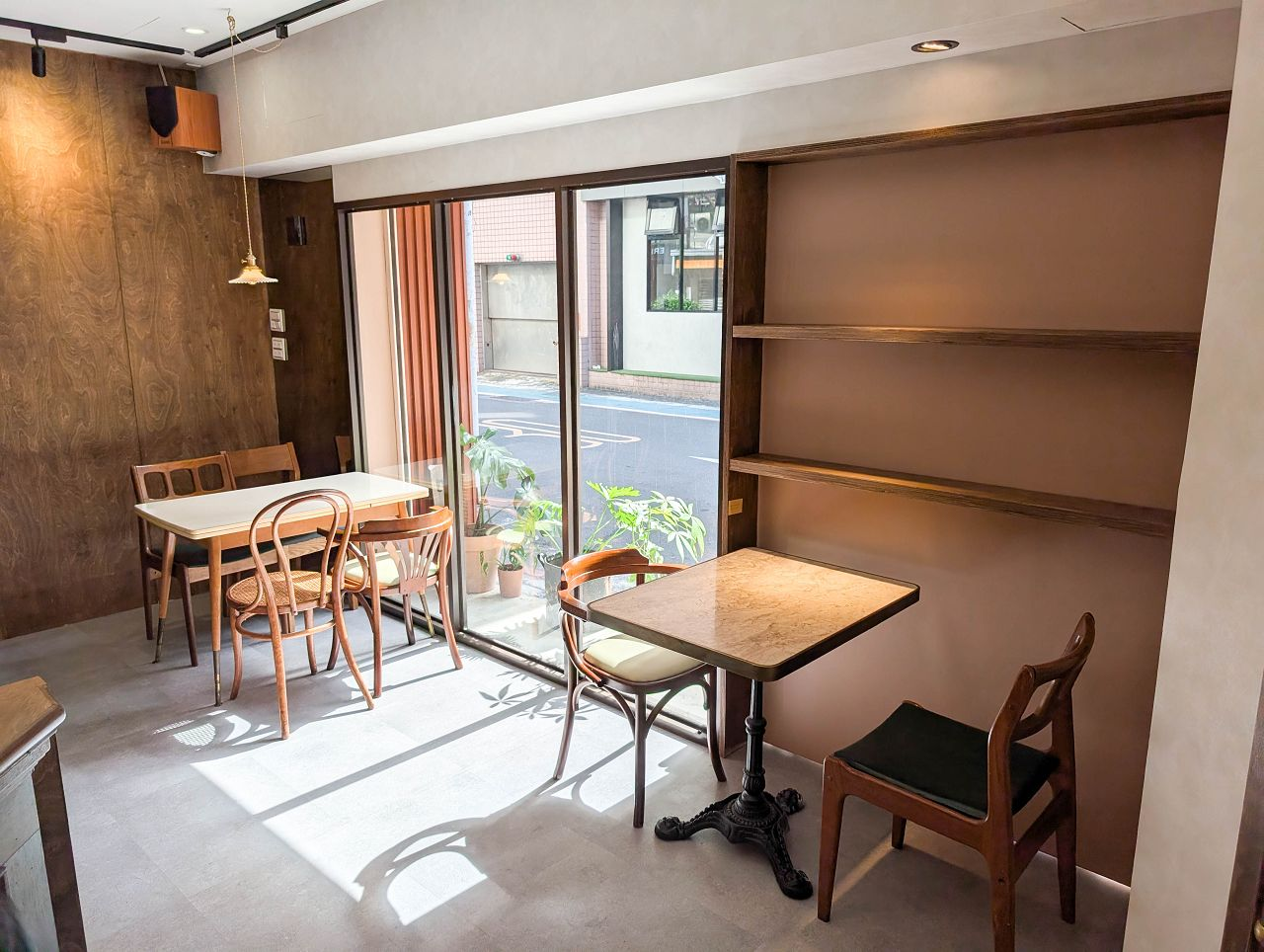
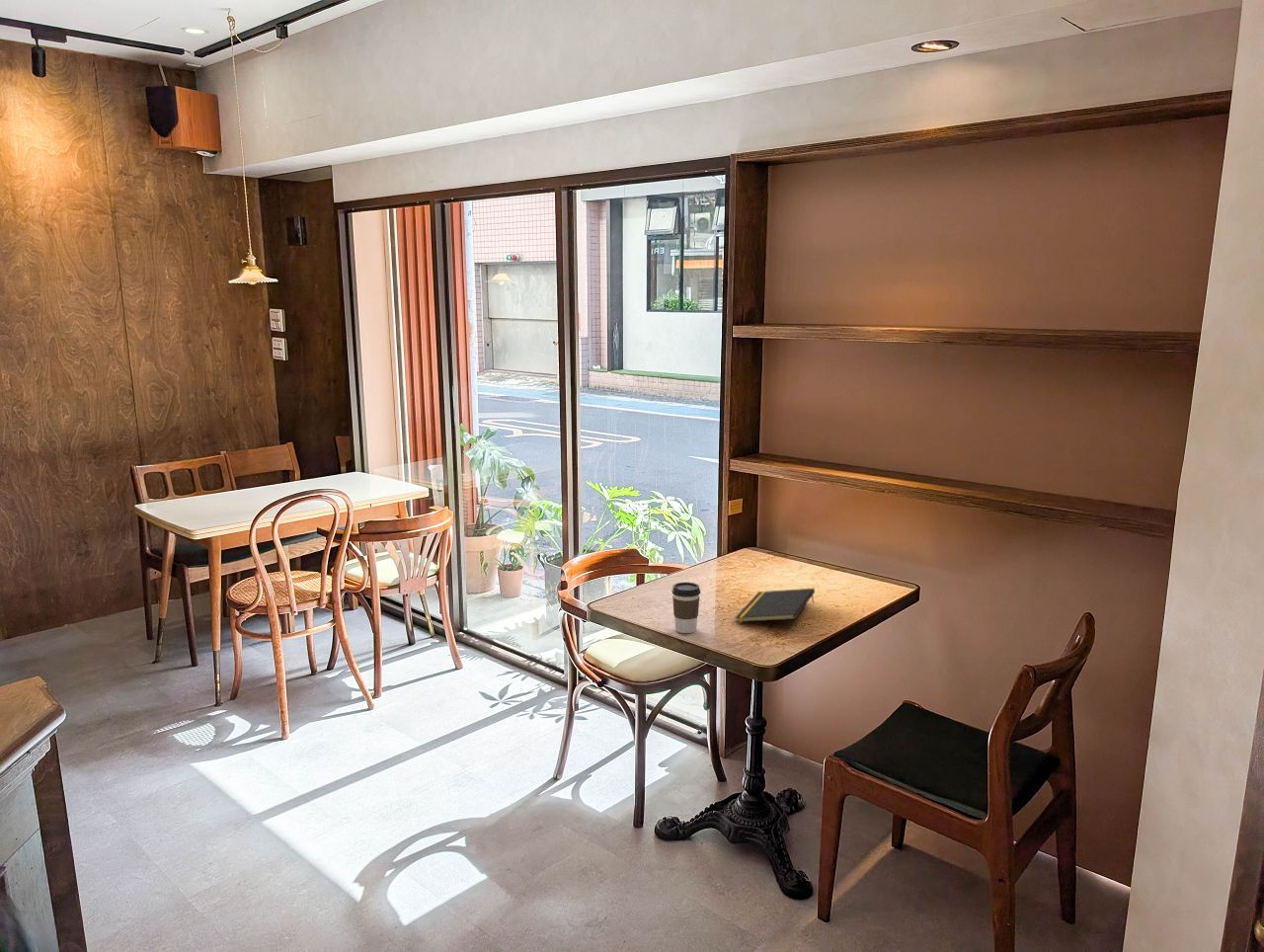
+ coffee cup [671,581,701,634]
+ notepad [734,588,816,623]
